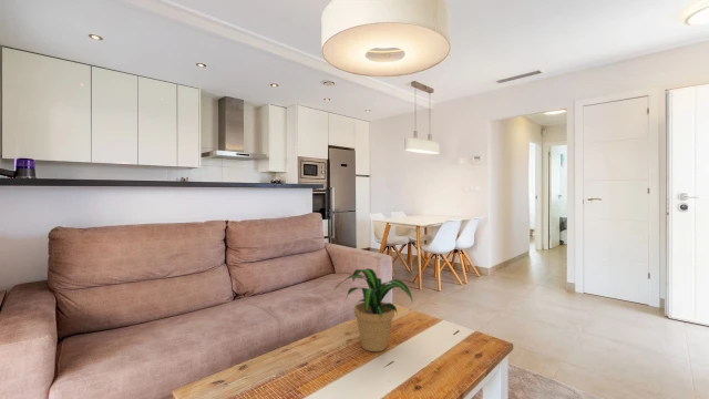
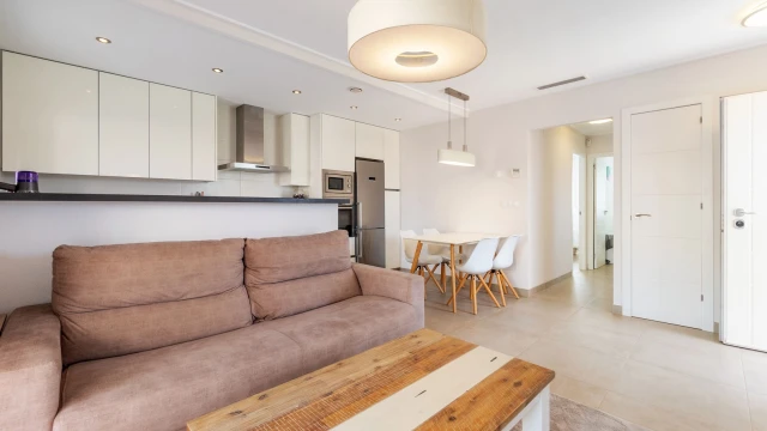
- potted plant [333,267,414,352]
